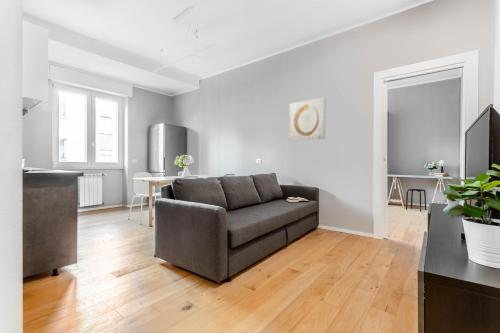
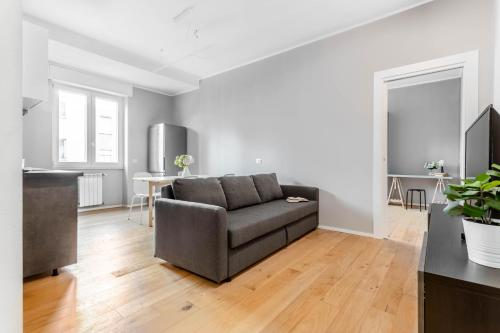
- wall art [288,96,326,142]
